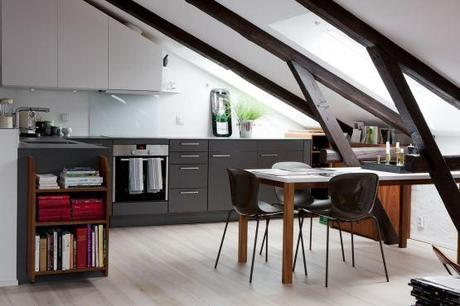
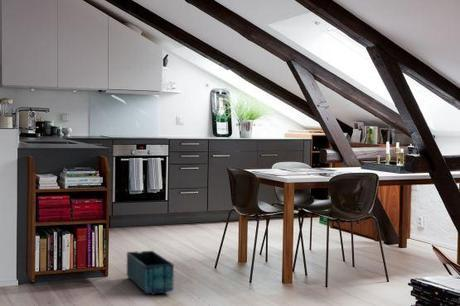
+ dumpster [125,250,175,296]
